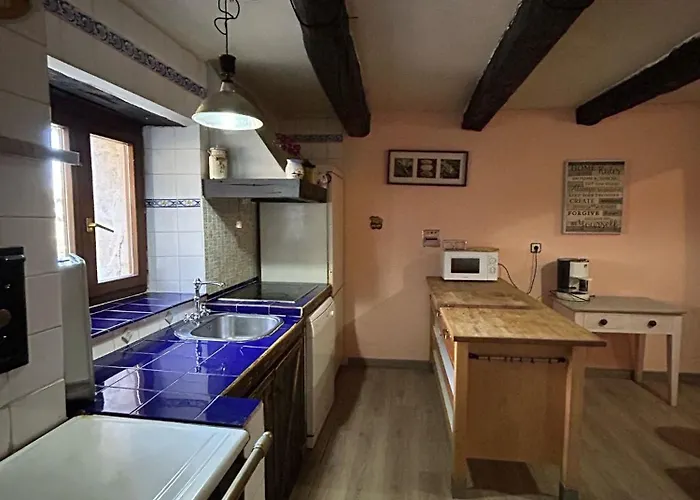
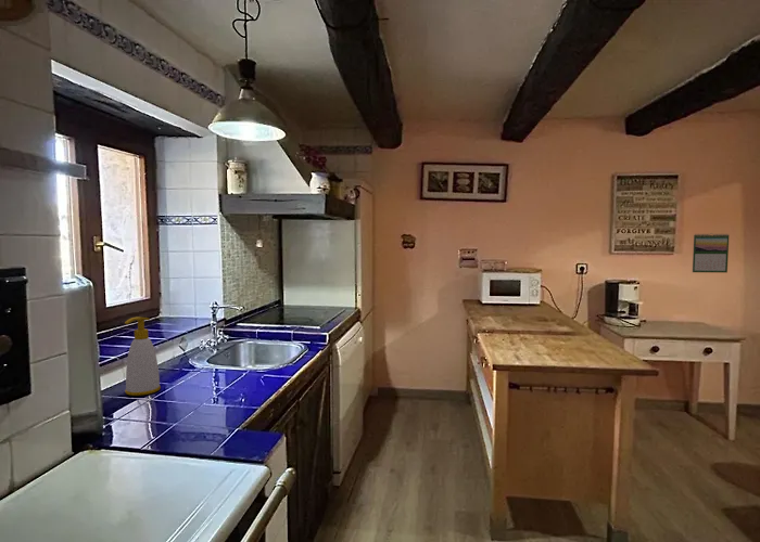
+ soap bottle [124,315,162,397]
+ calendar [692,232,730,273]
